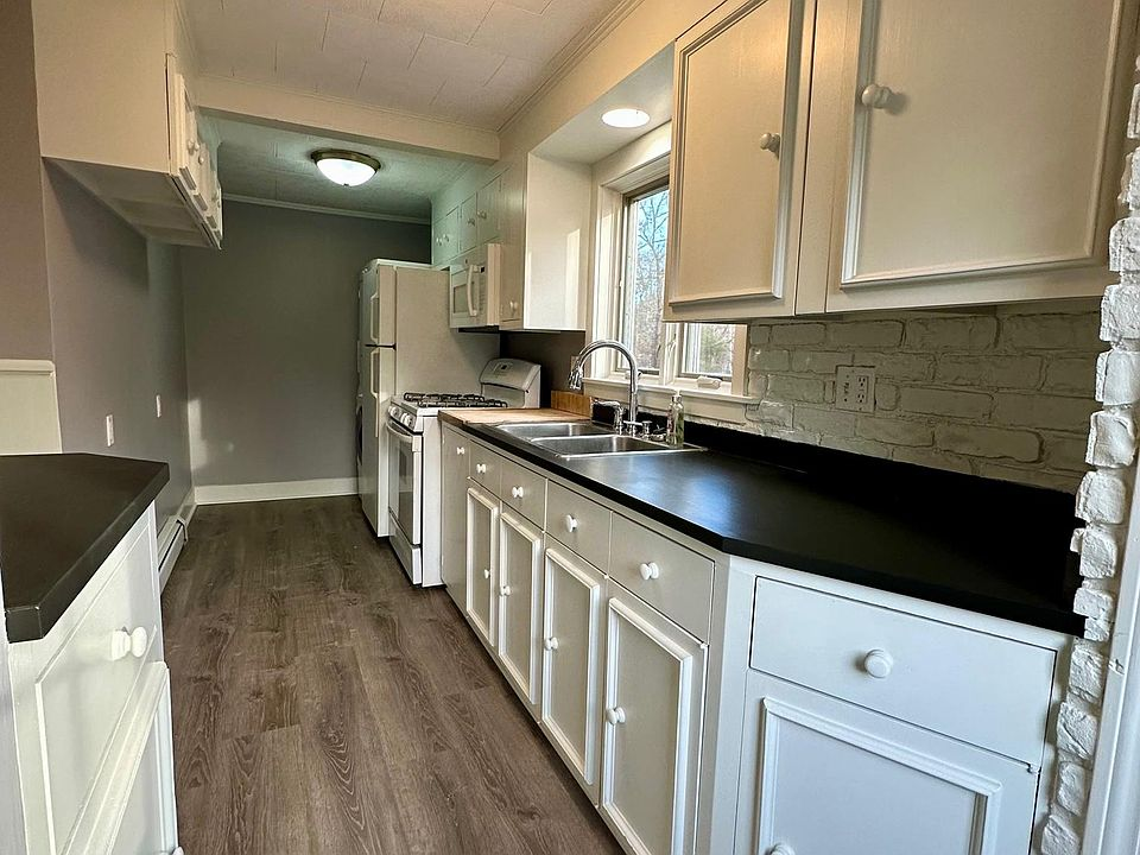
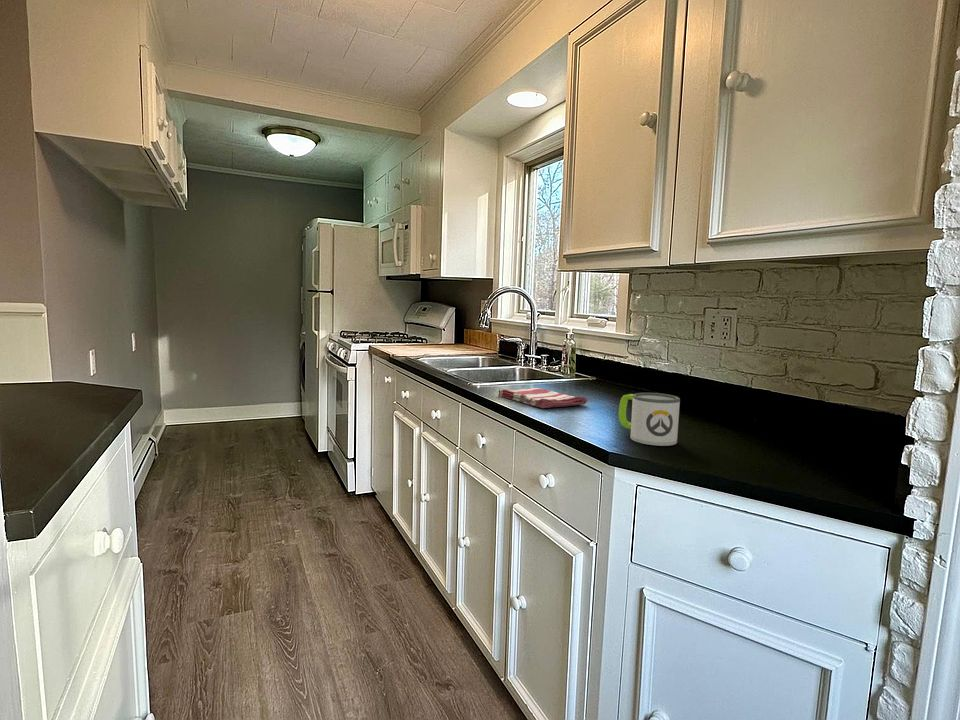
+ dish towel [497,387,588,409]
+ mug [618,392,681,447]
